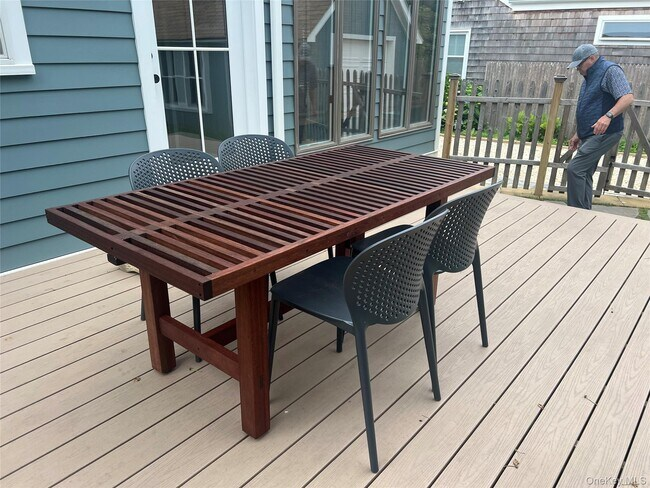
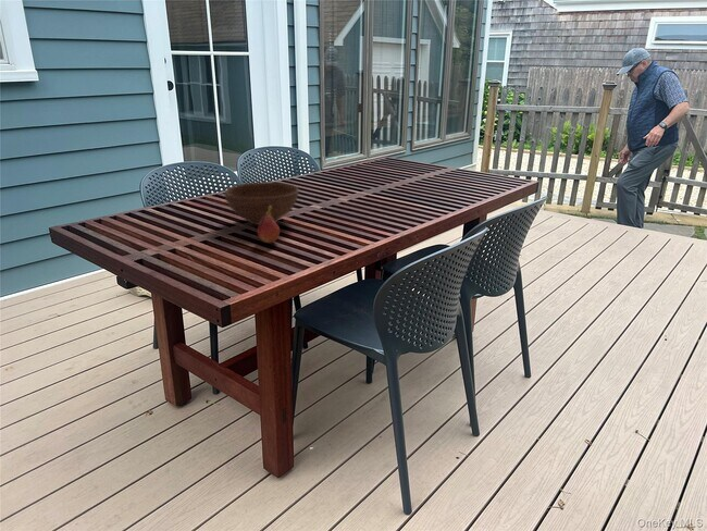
+ fruit [256,206,281,244]
+ bowl [223,181,300,226]
